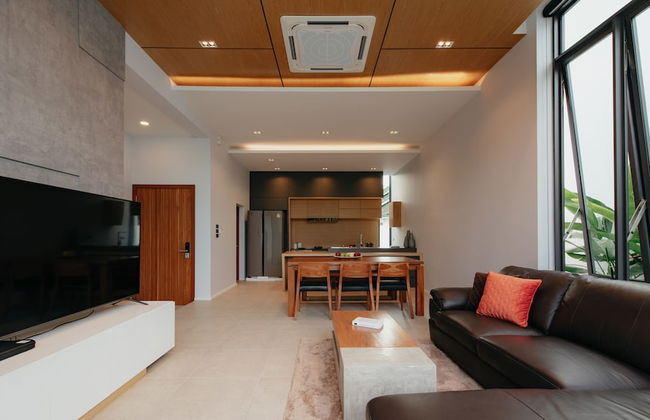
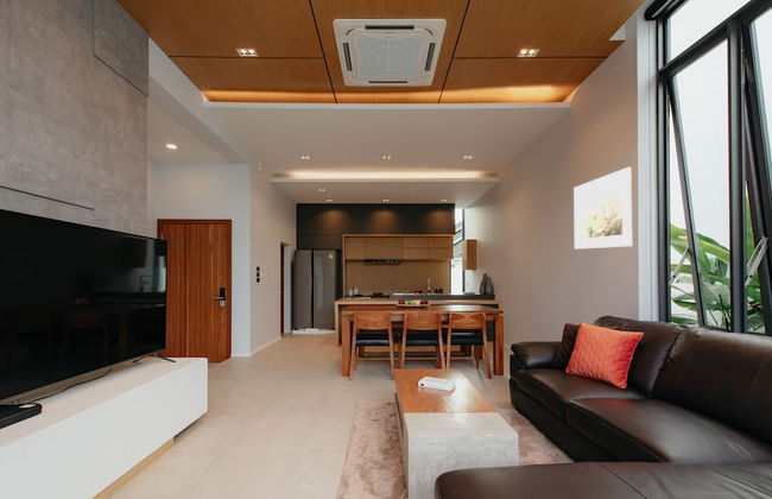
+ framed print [572,166,633,251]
